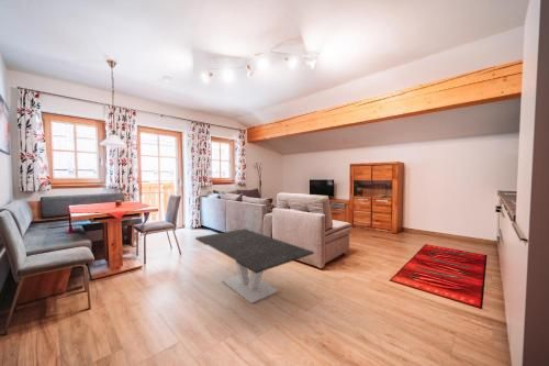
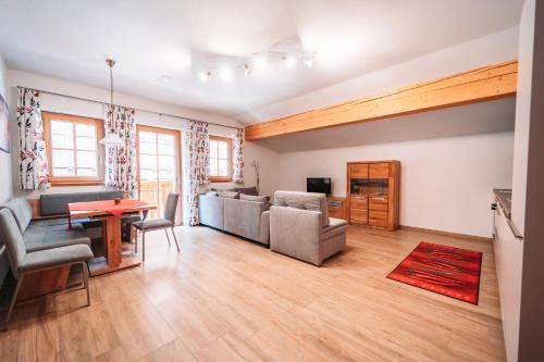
- coffee table [194,228,315,304]
